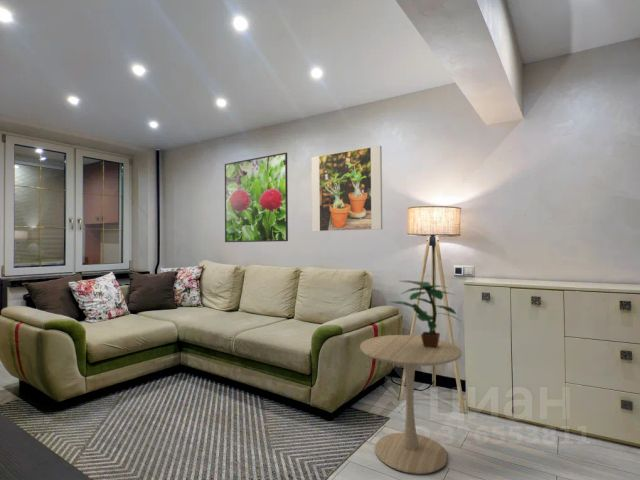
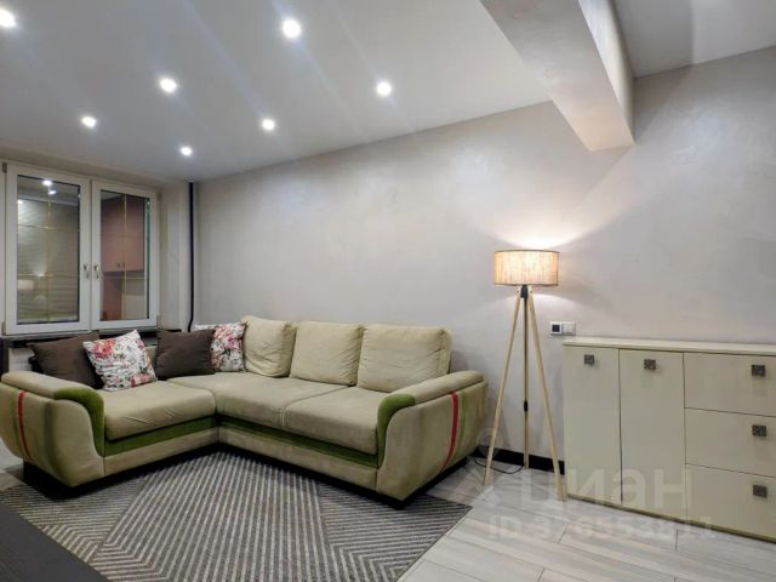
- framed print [310,145,383,232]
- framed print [224,152,289,243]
- potted plant [390,280,463,348]
- side table [359,334,463,475]
